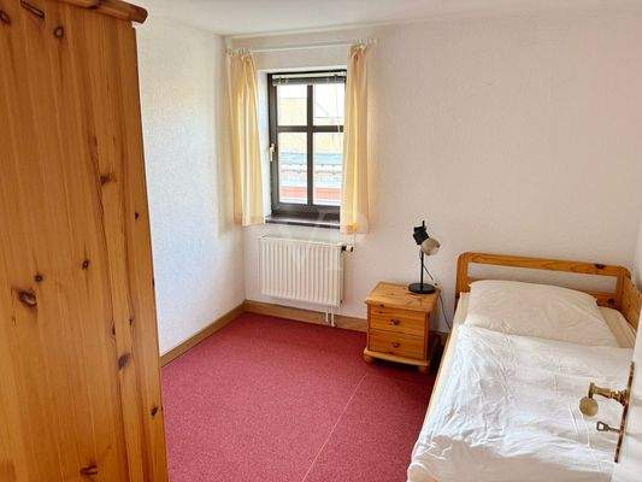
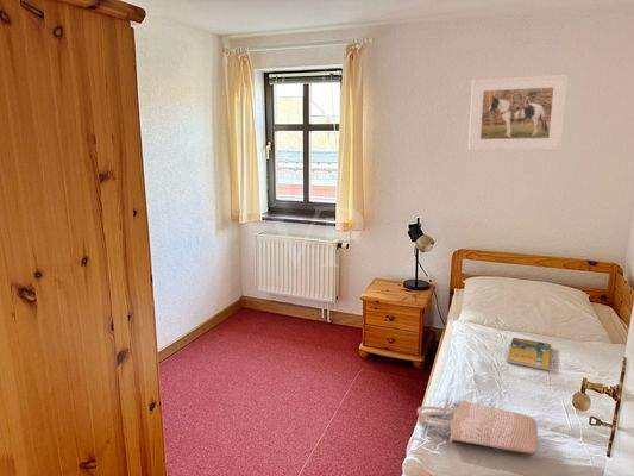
+ shopping bag [416,399,539,455]
+ booklet [506,337,552,371]
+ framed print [467,73,569,151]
